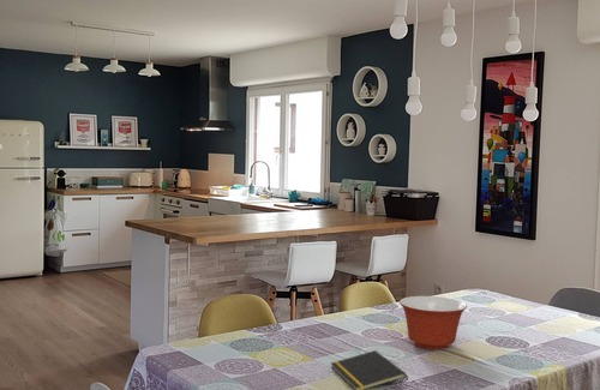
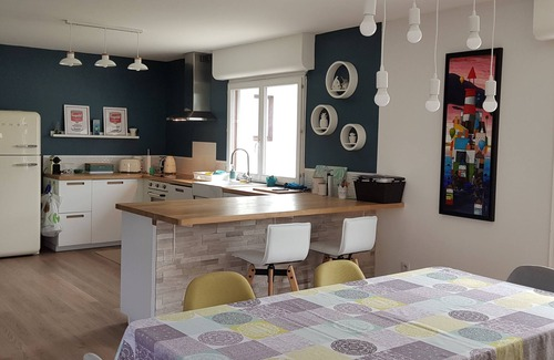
- notepad [330,349,407,390]
- mixing bowl [398,295,468,350]
